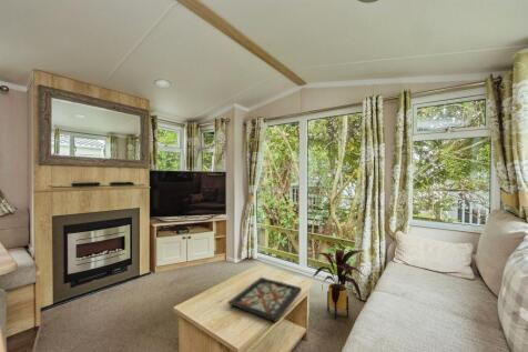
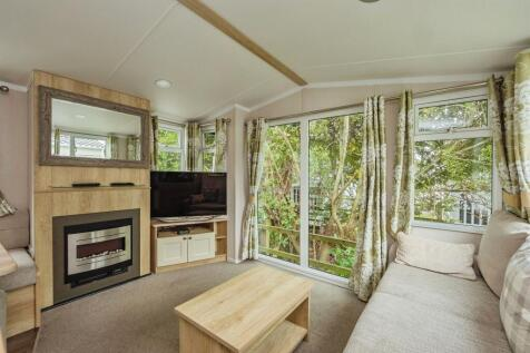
- house plant [313,248,365,320]
- decorative tray [227,276,303,323]
